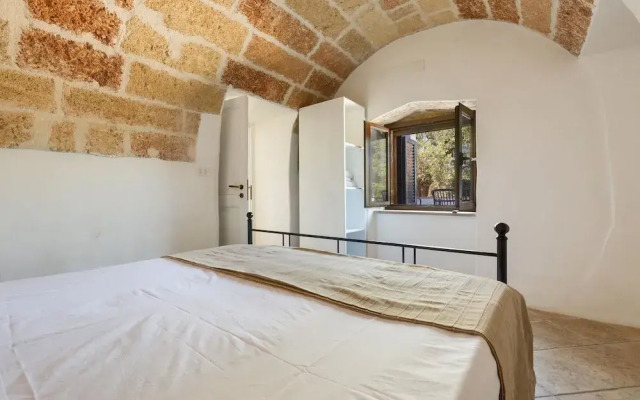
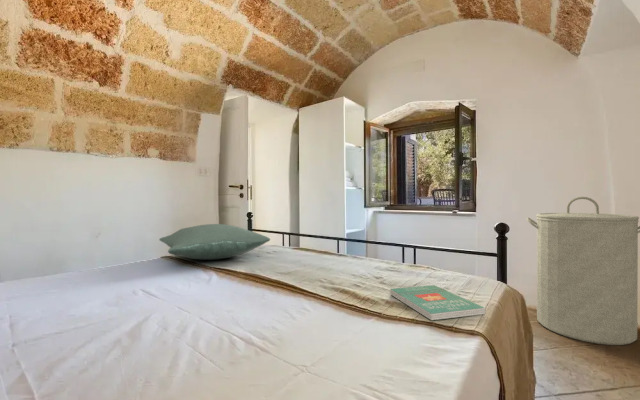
+ laundry hamper [526,196,640,346]
+ book [389,284,487,321]
+ pillow [158,223,271,260]
